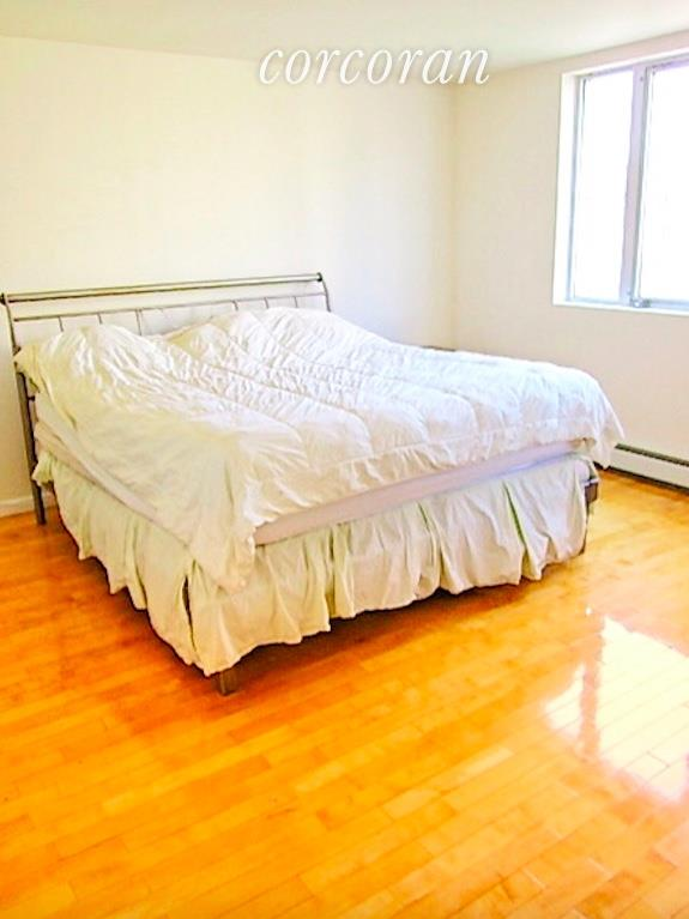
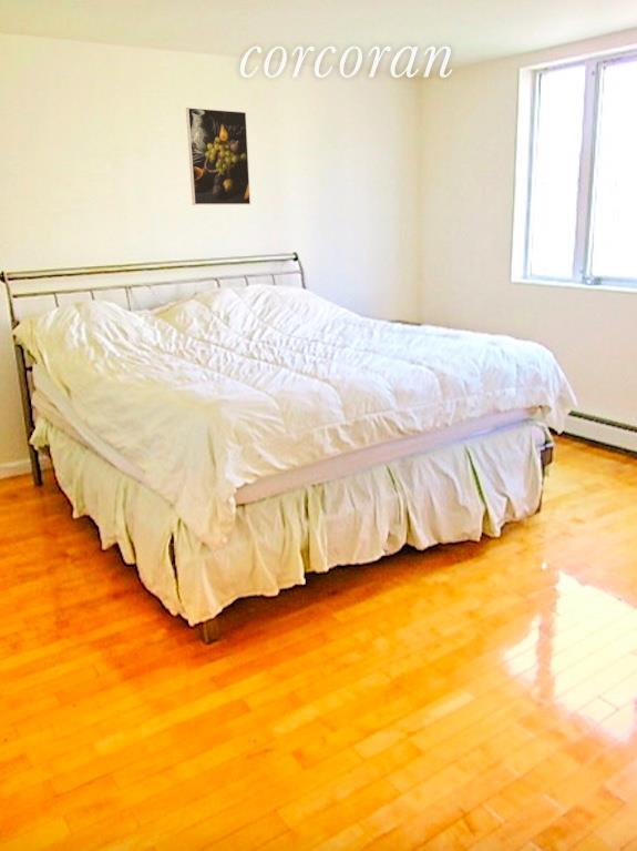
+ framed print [185,107,251,206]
